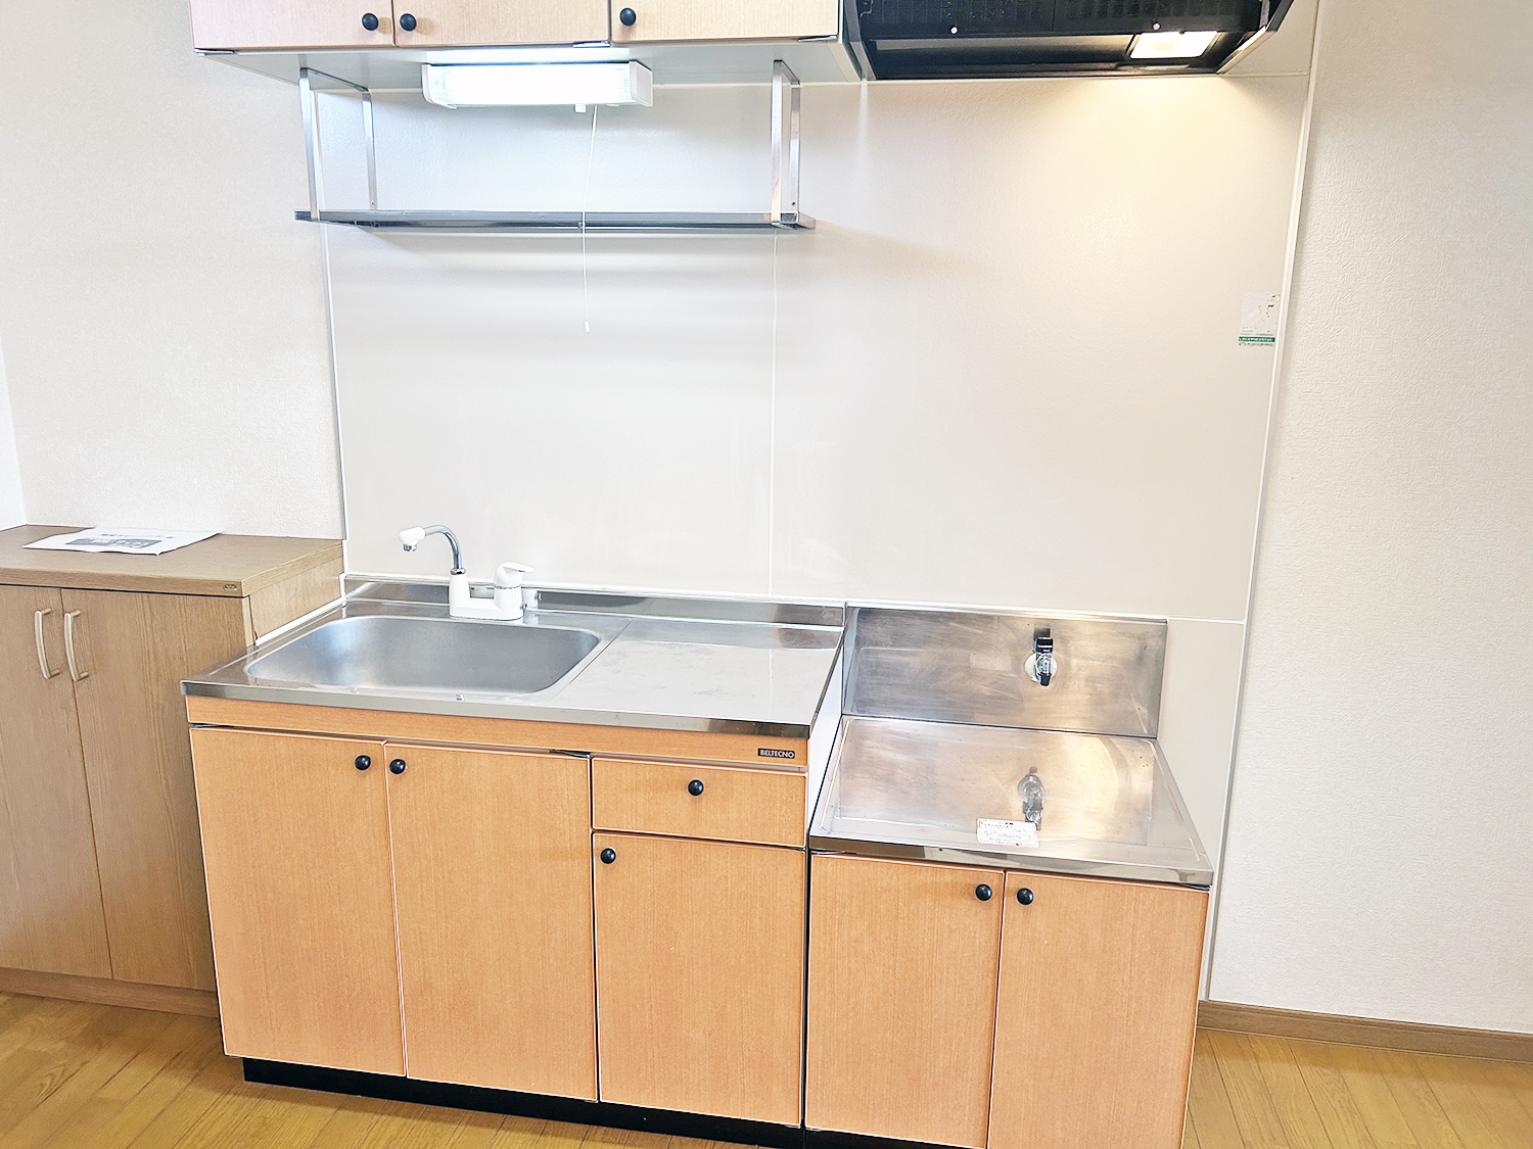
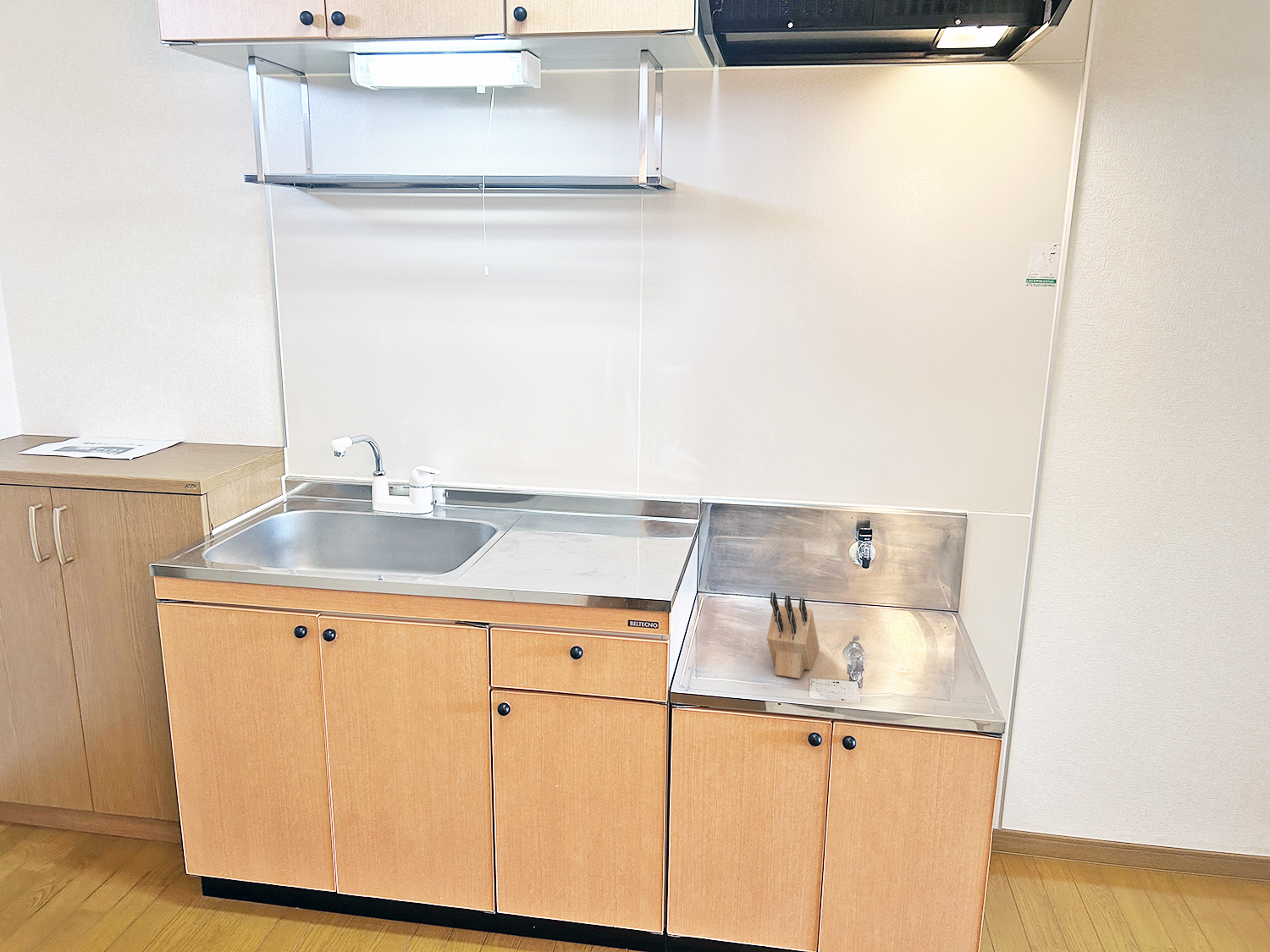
+ knife block [766,592,820,680]
